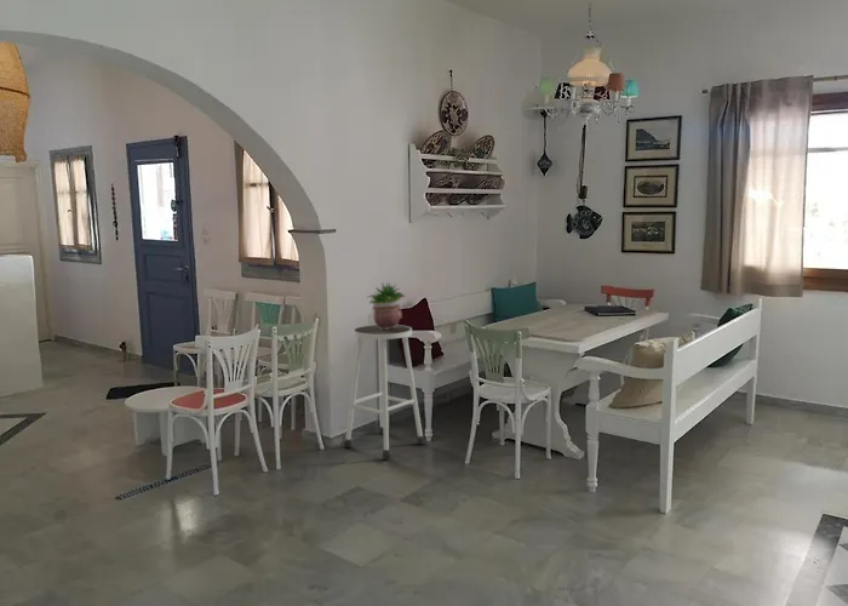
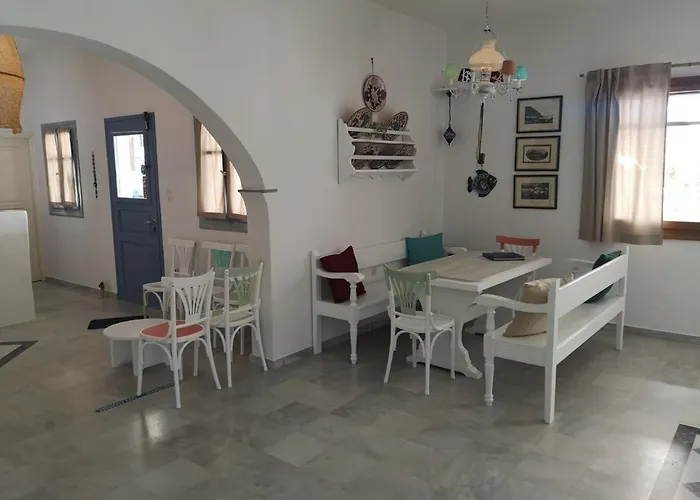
- stool [343,324,426,459]
- potted plant [366,281,406,330]
